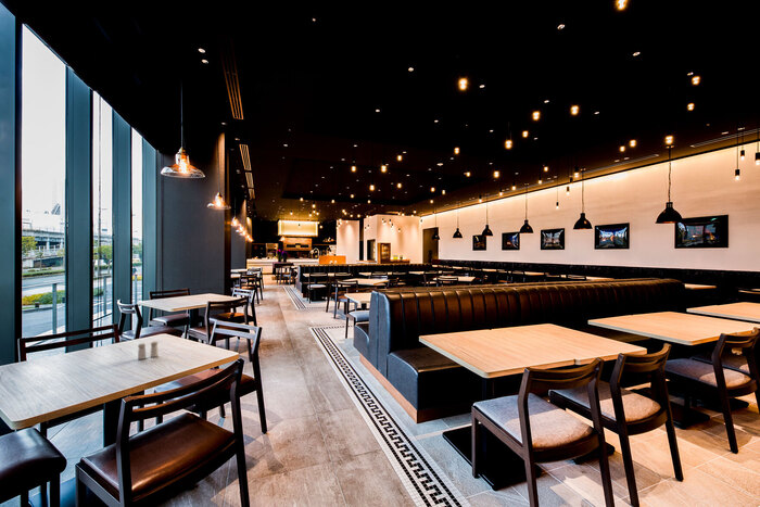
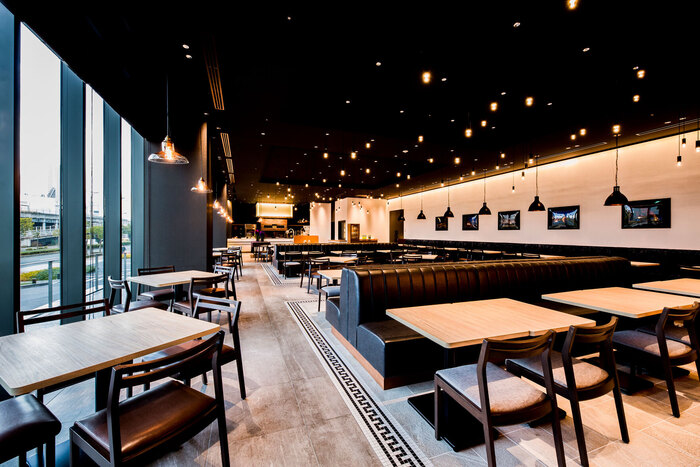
- salt and pepper shaker [137,341,160,360]
